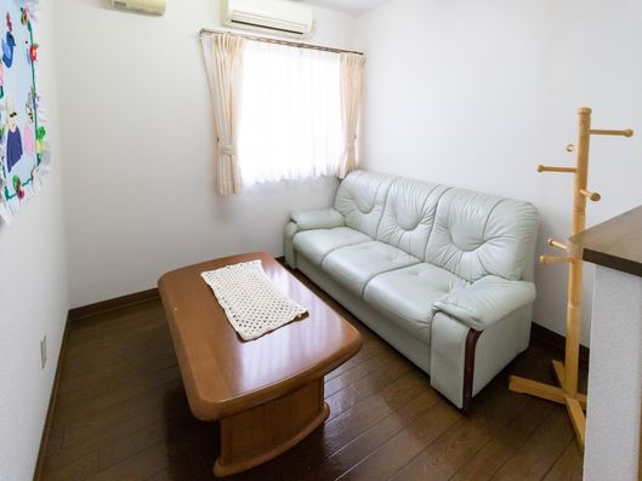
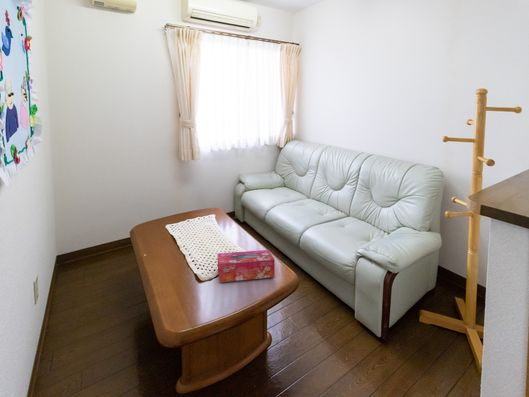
+ tissue box [217,249,276,283]
